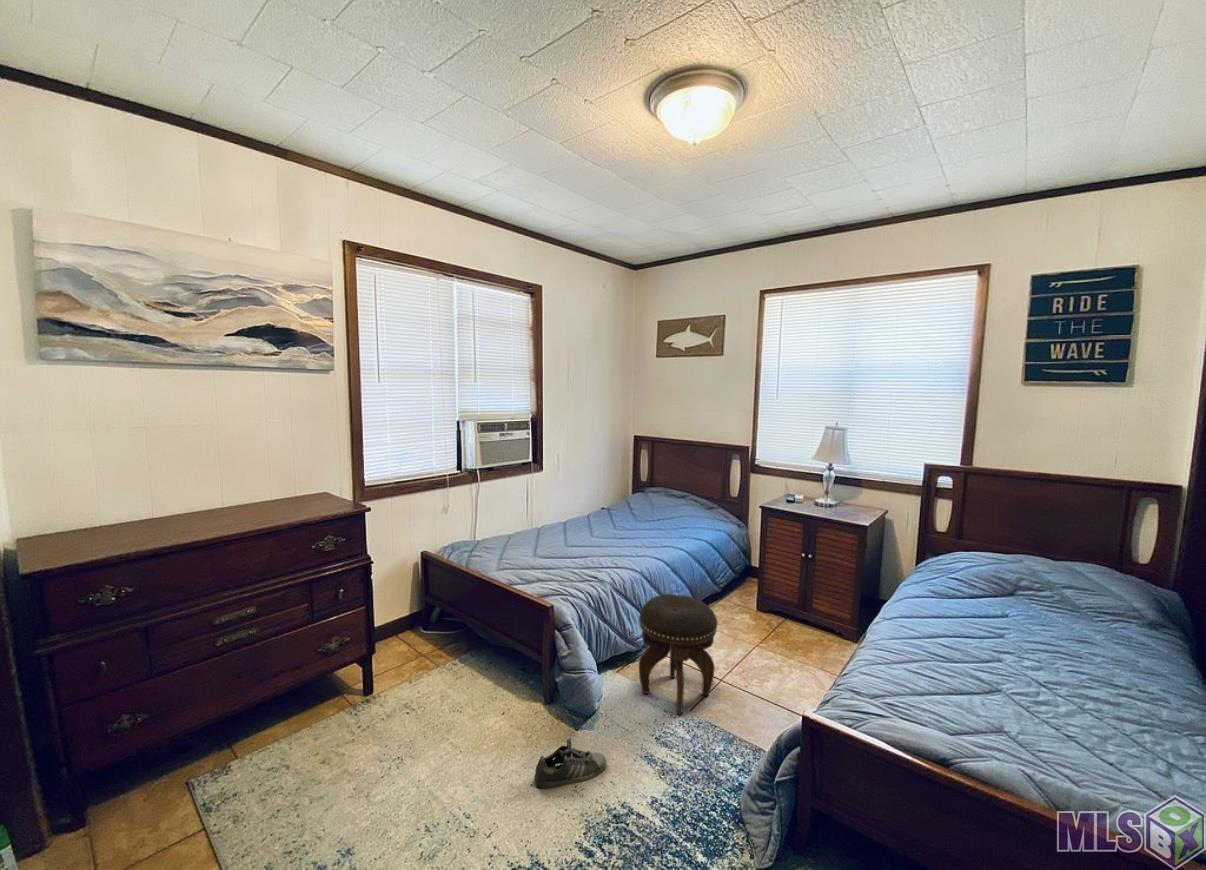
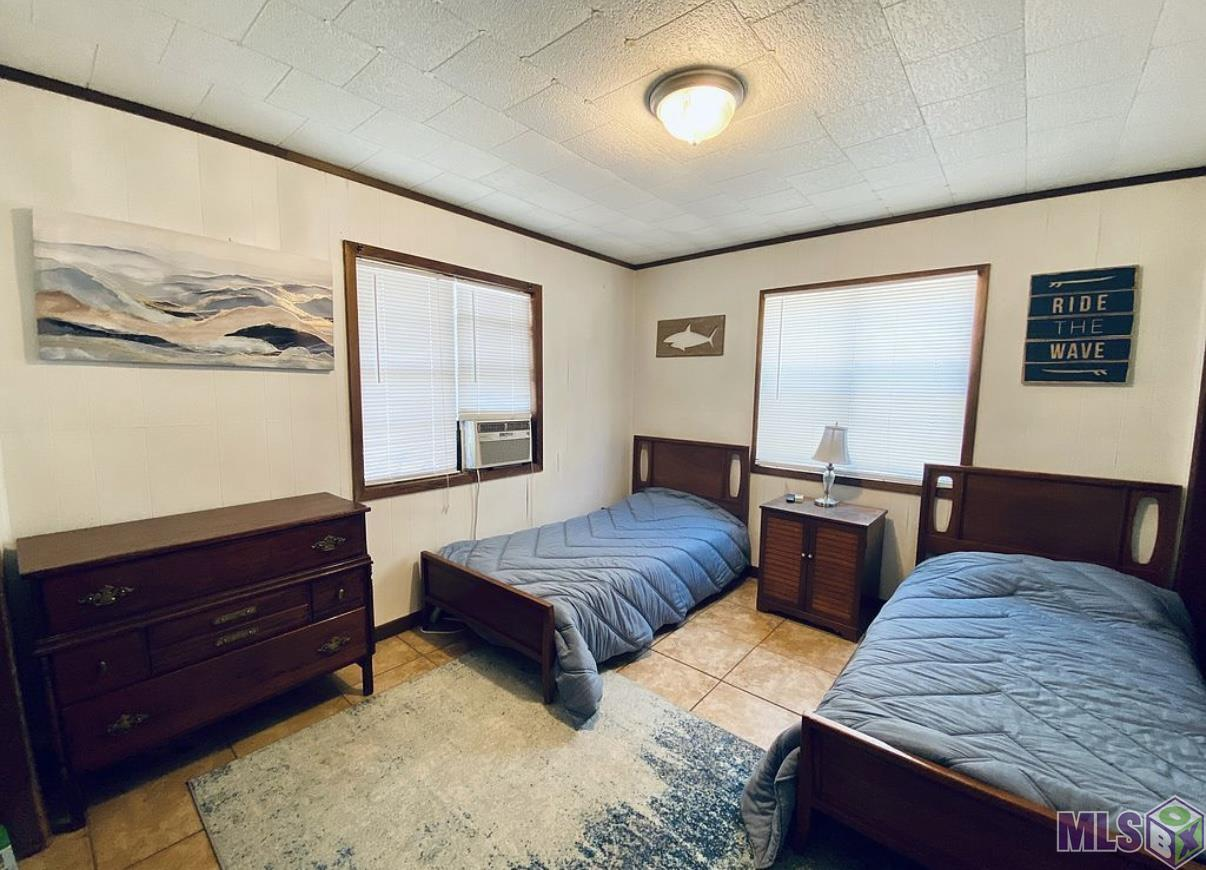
- shoe [533,738,607,790]
- footstool [638,593,719,716]
